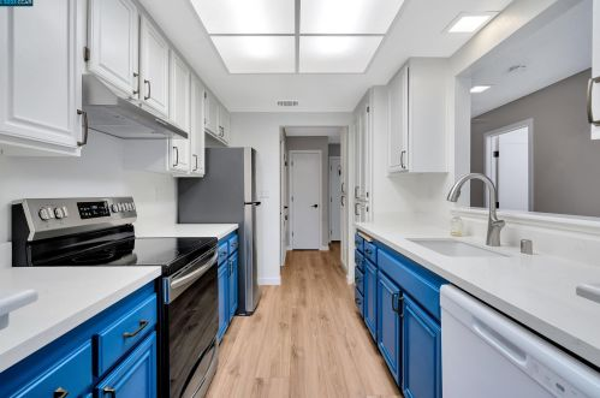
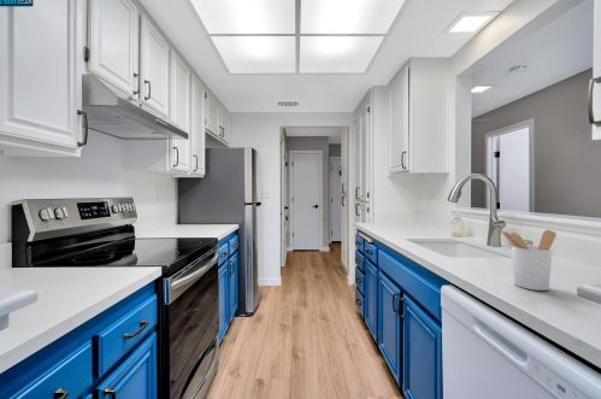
+ utensil holder [499,229,558,292]
